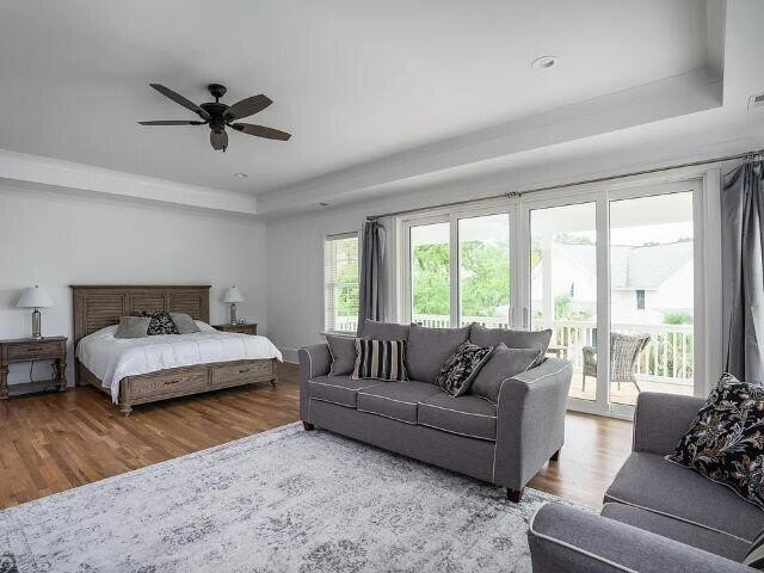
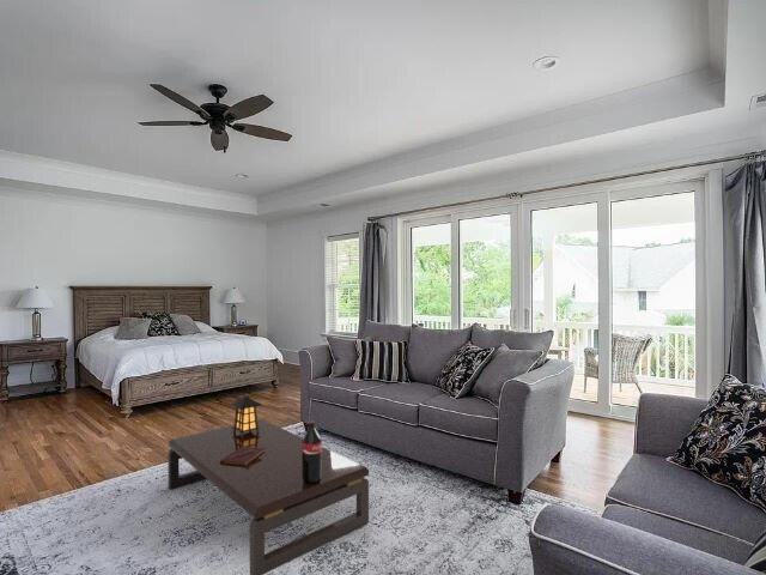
+ coffee table [168,394,370,575]
